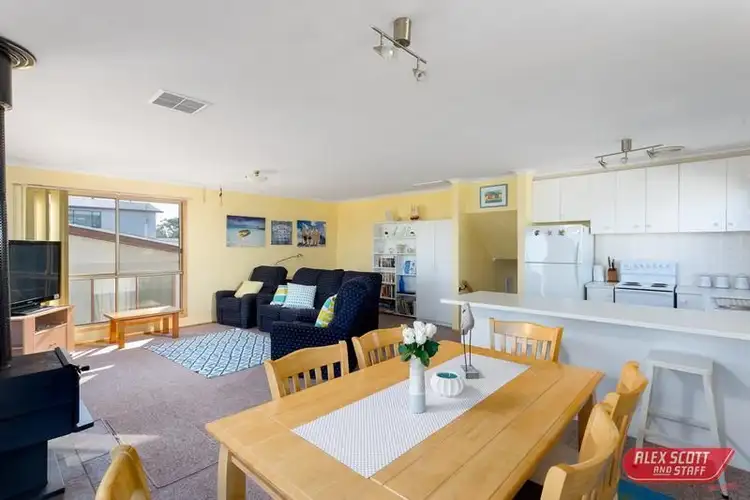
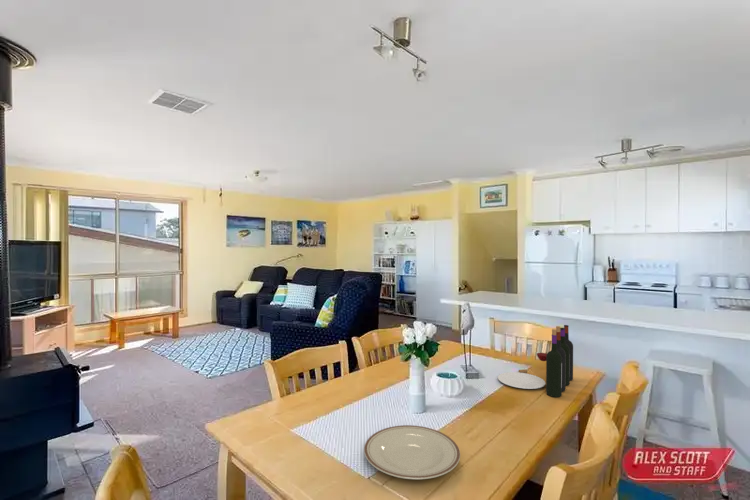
+ plate [363,424,461,480]
+ wine bottle [497,324,574,398]
